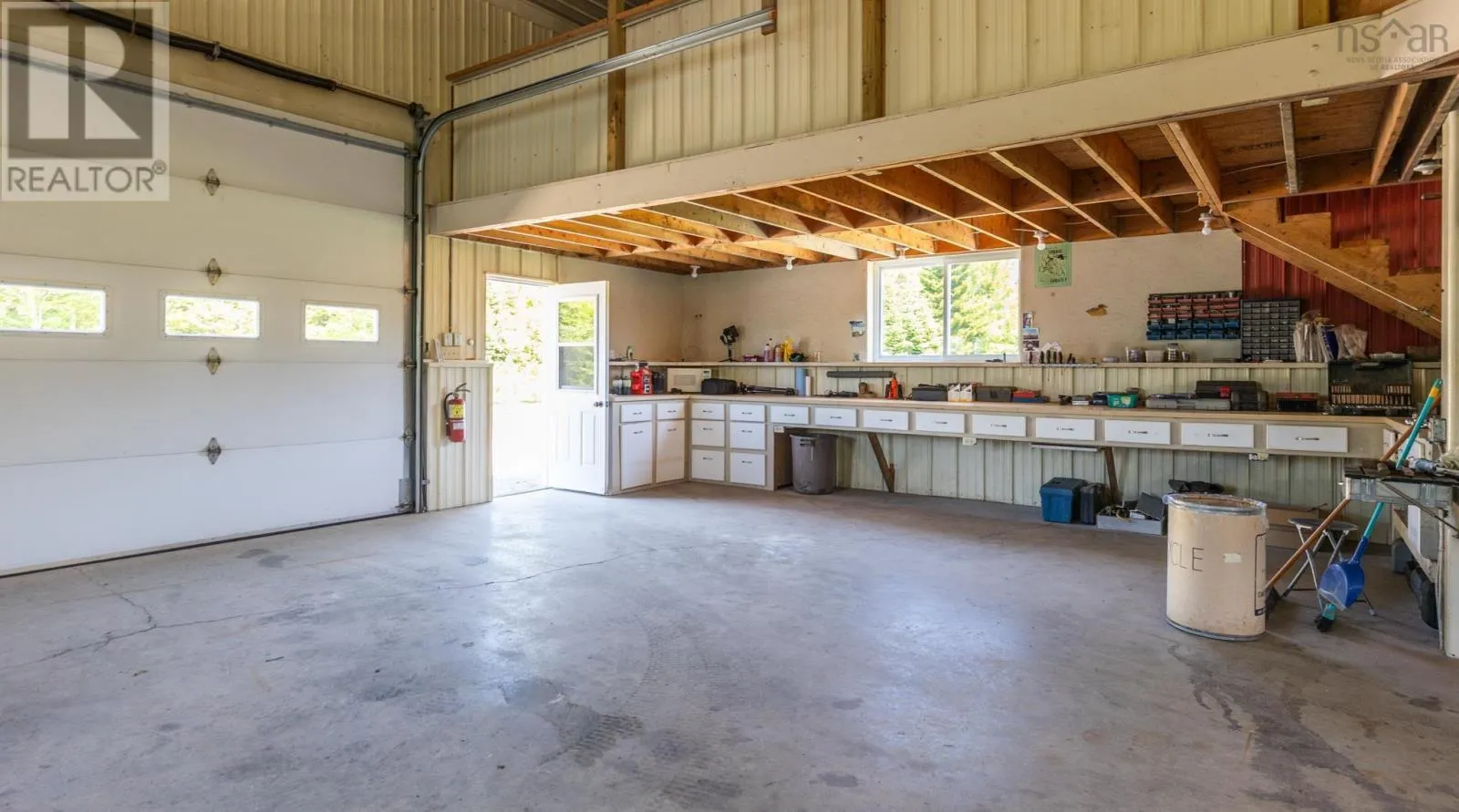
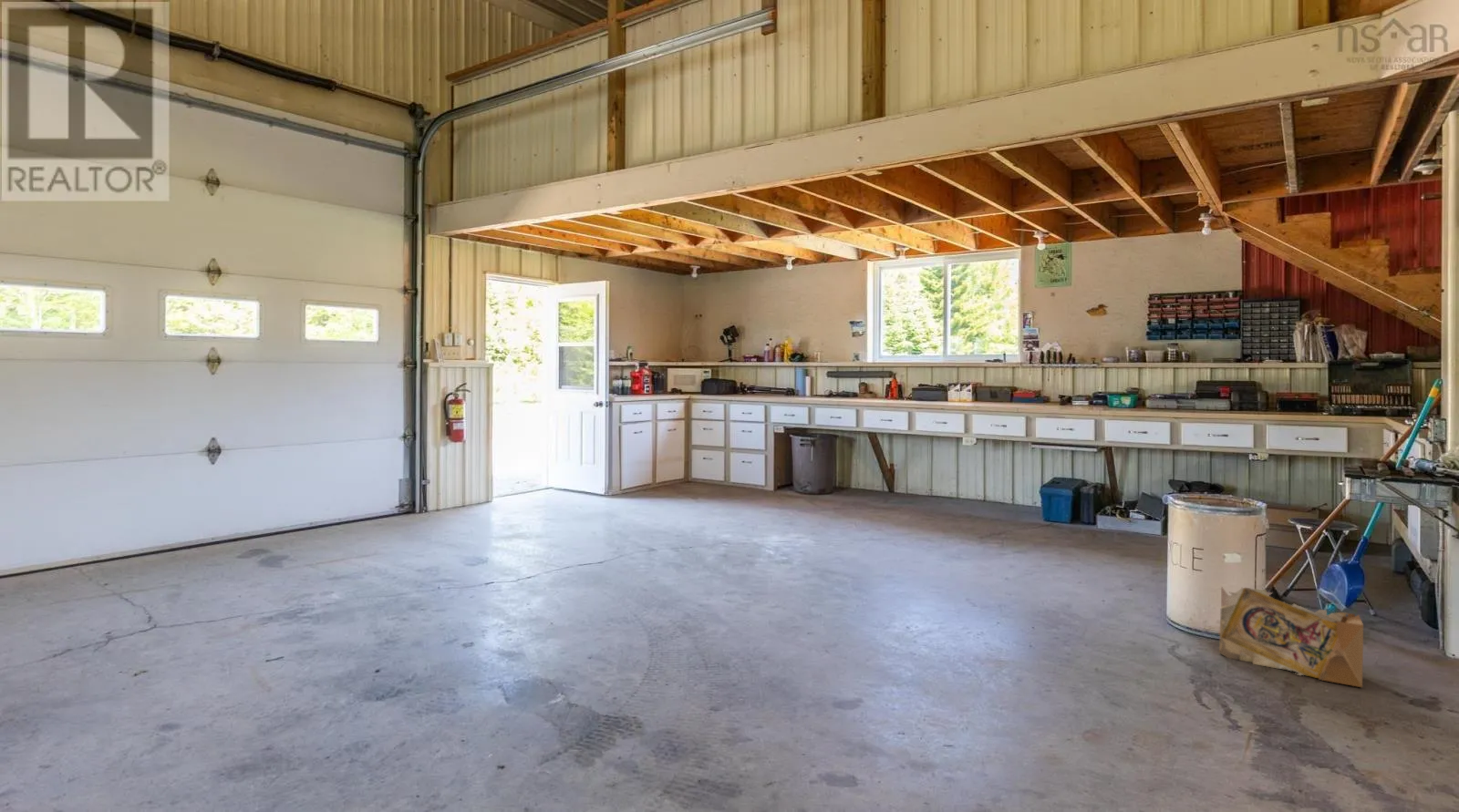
+ cardboard box [1218,585,1364,688]
